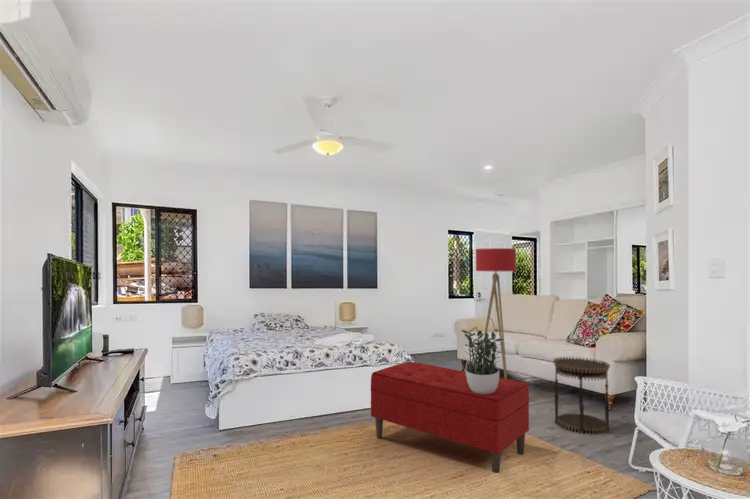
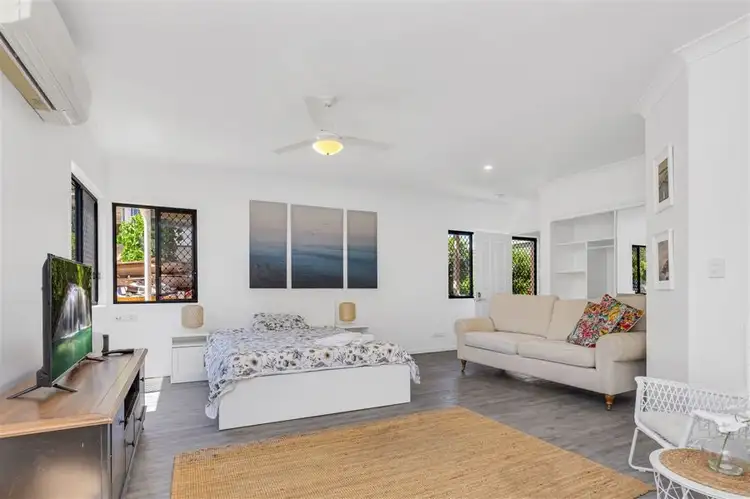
- potted plant [460,325,504,394]
- bench [370,361,530,474]
- floor lamp [475,247,517,379]
- side table [552,356,611,435]
